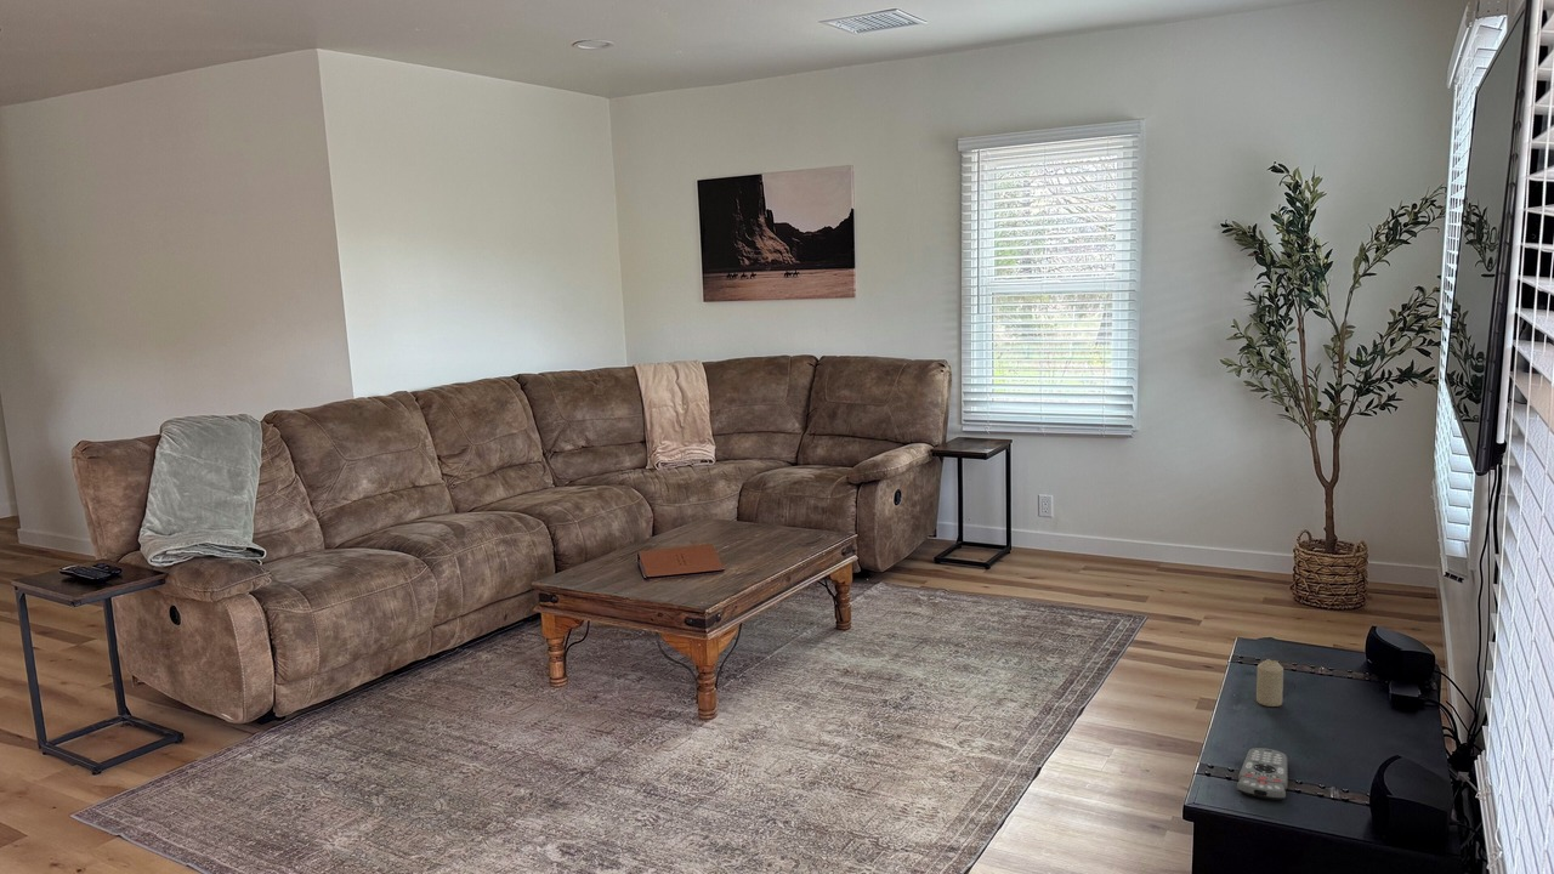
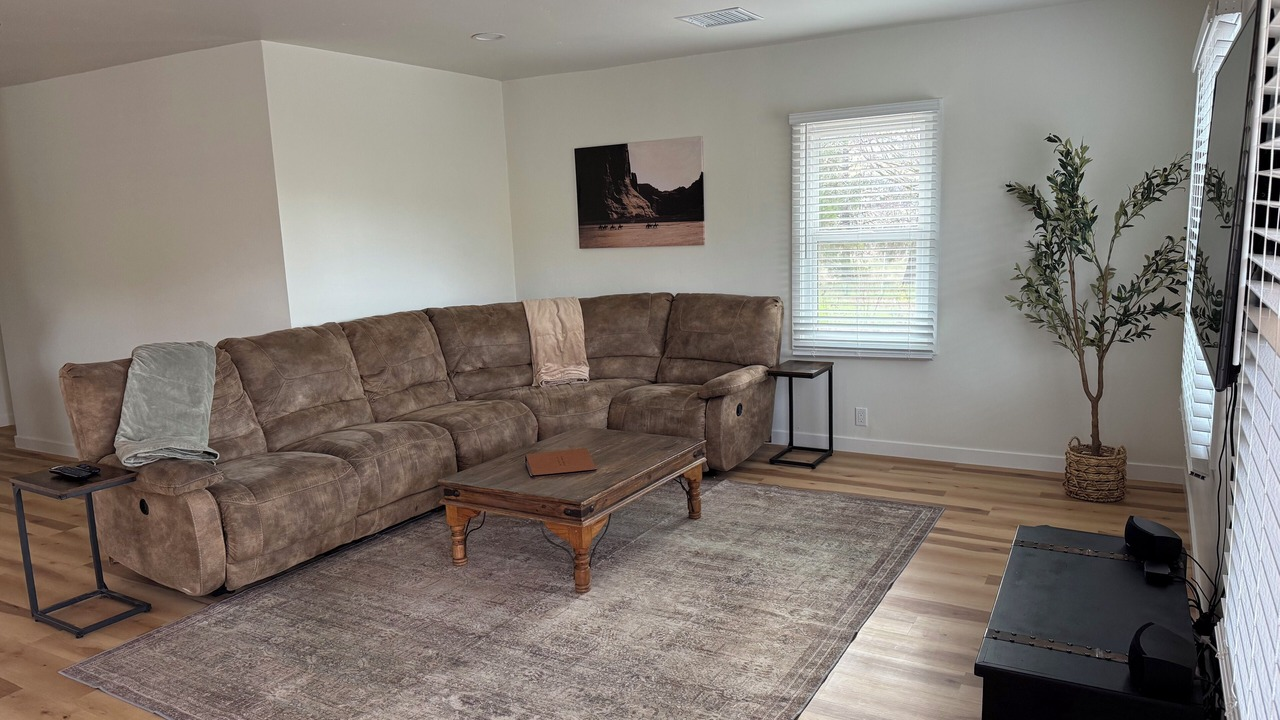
- remote control [1236,747,1289,801]
- candle [1255,658,1284,708]
